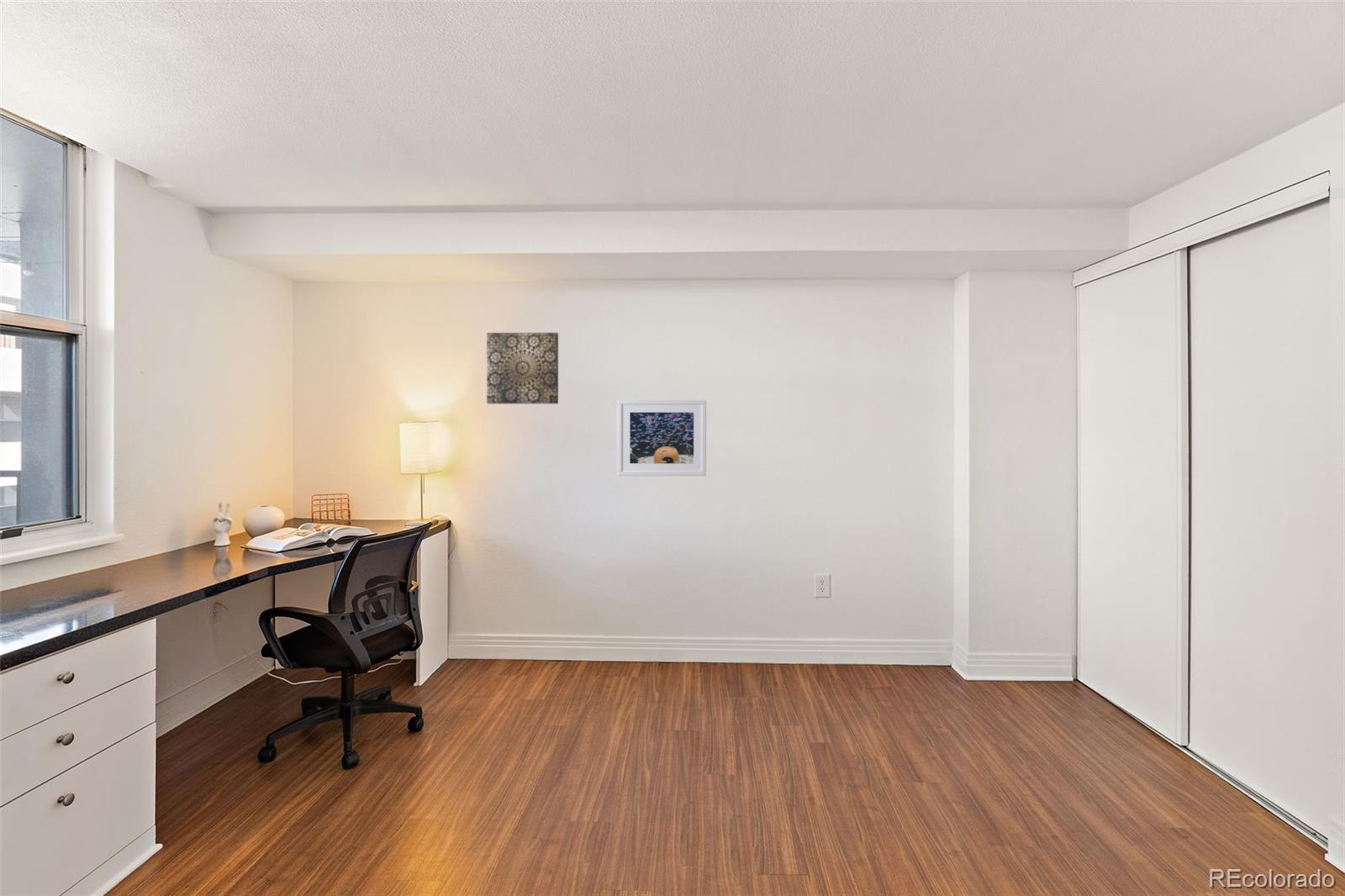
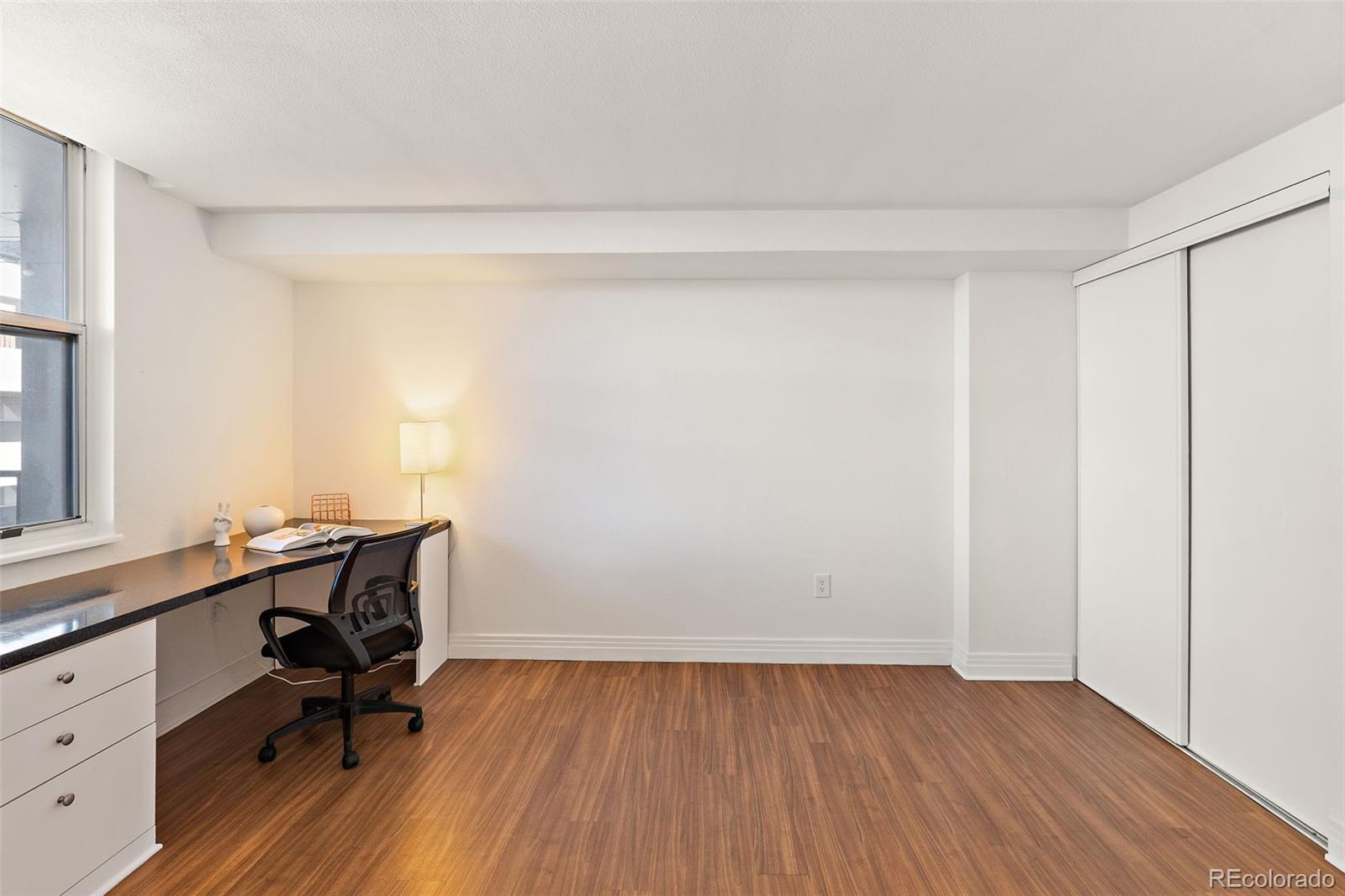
- wall art [486,332,559,404]
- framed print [616,399,707,477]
